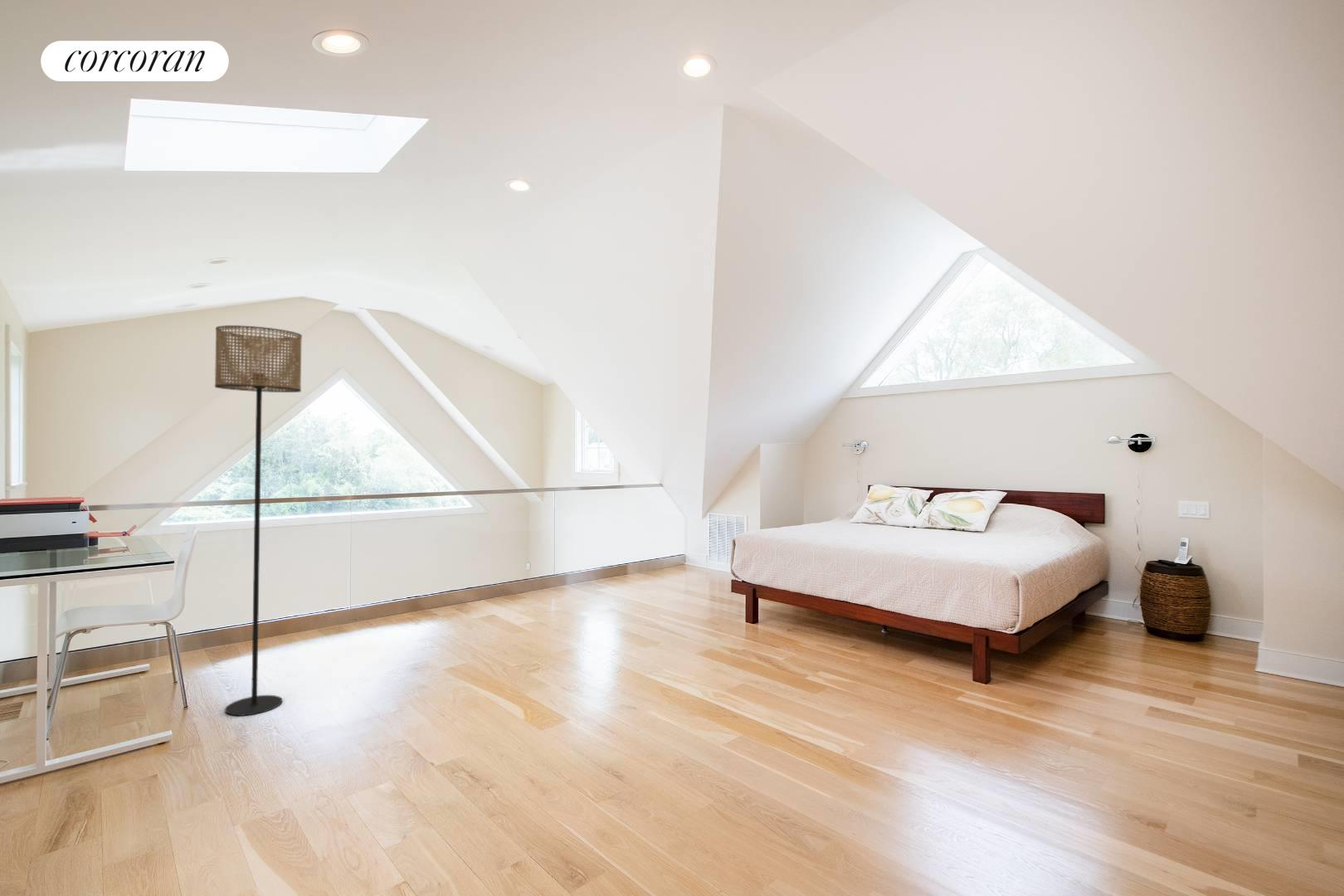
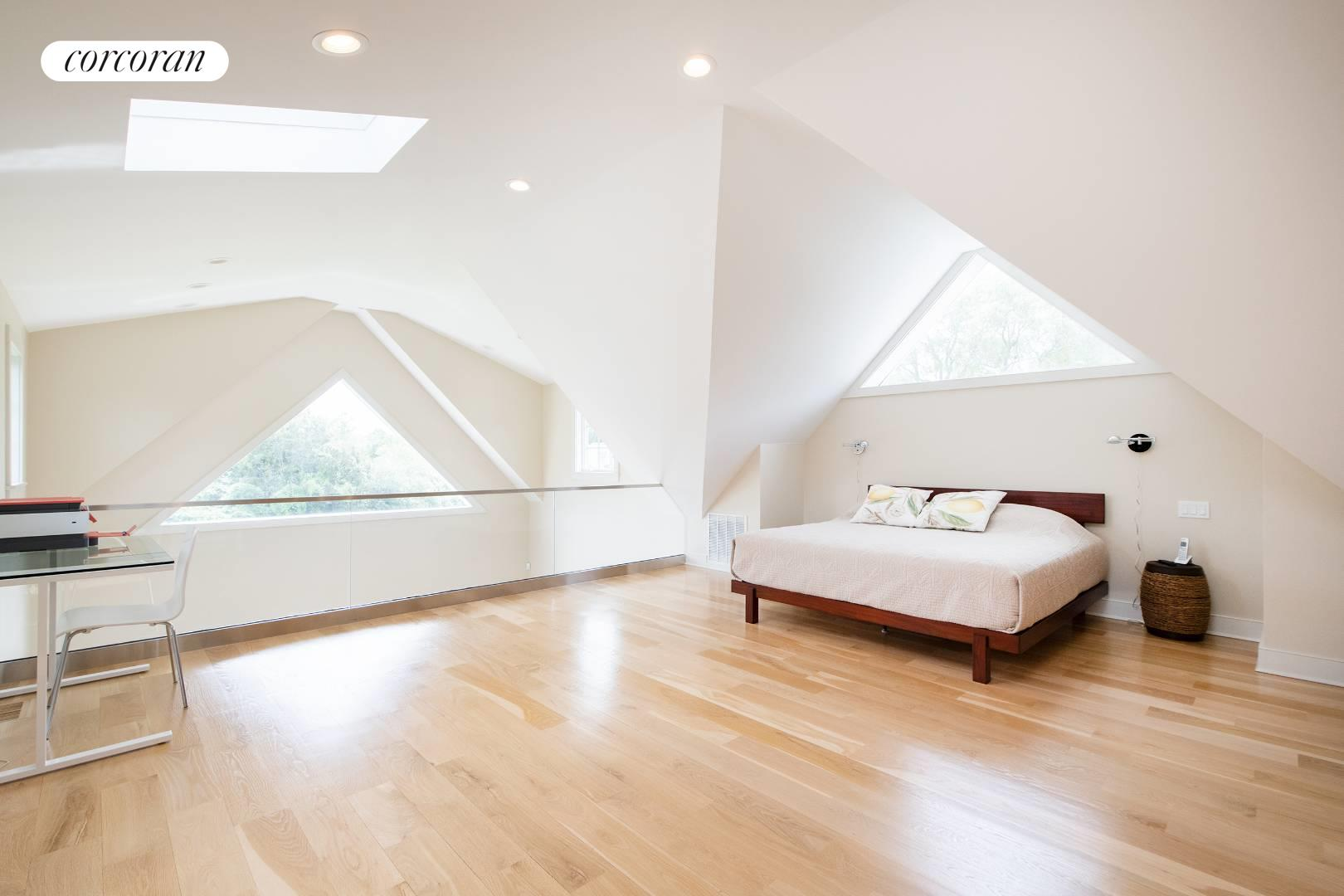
- floor lamp [214,324,303,717]
